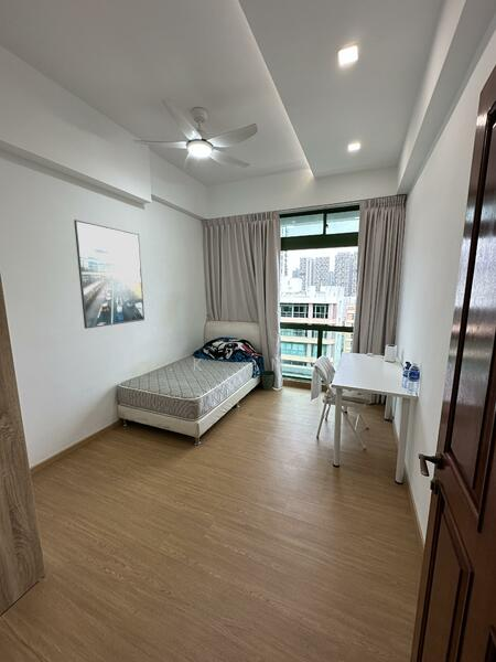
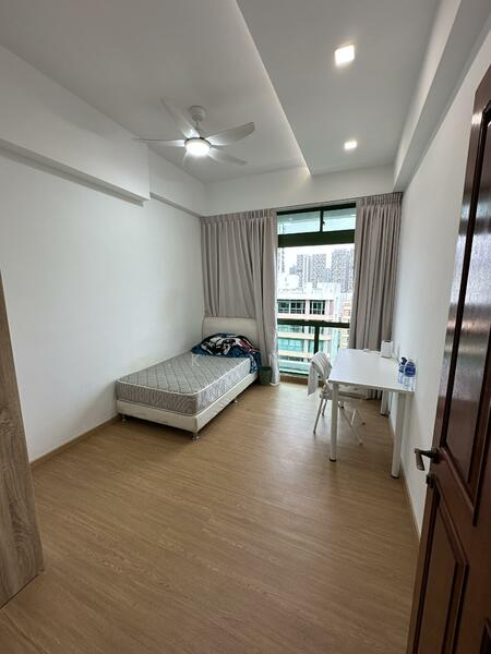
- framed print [73,218,145,330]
